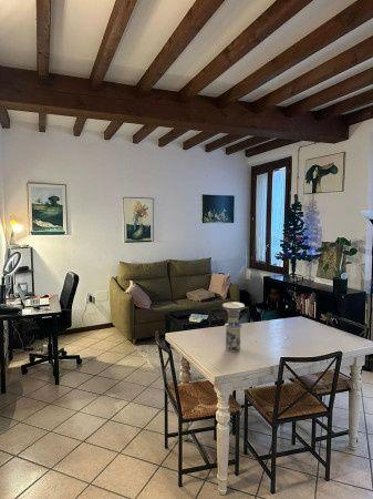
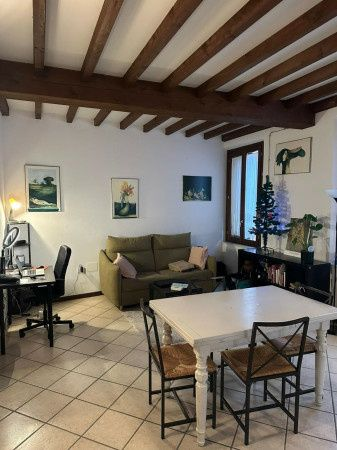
- vase [221,301,246,353]
